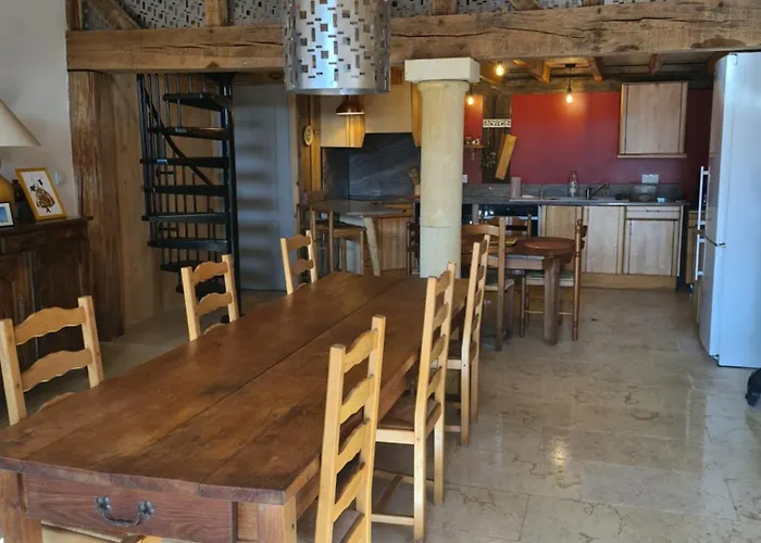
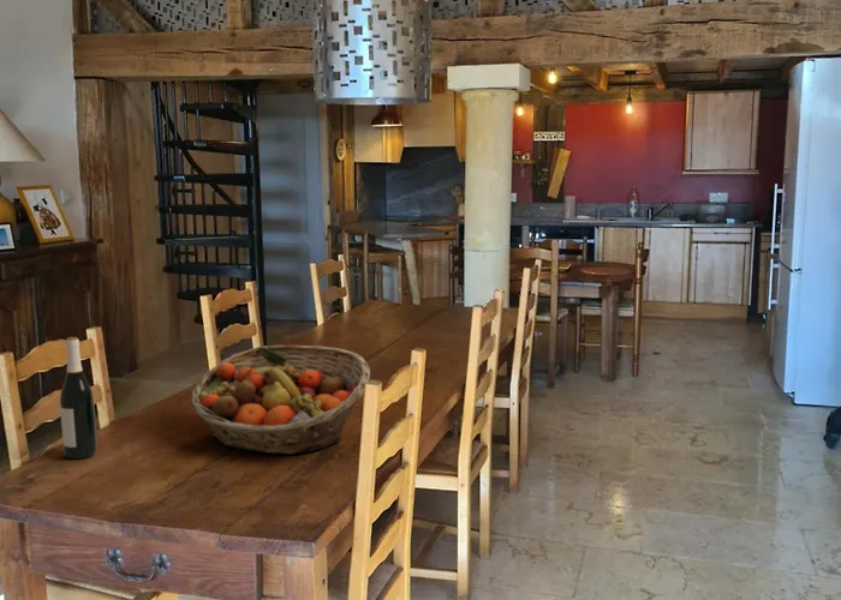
+ wine bottle [59,336,99,460]
+ fruit basket [190,344,371,455]
